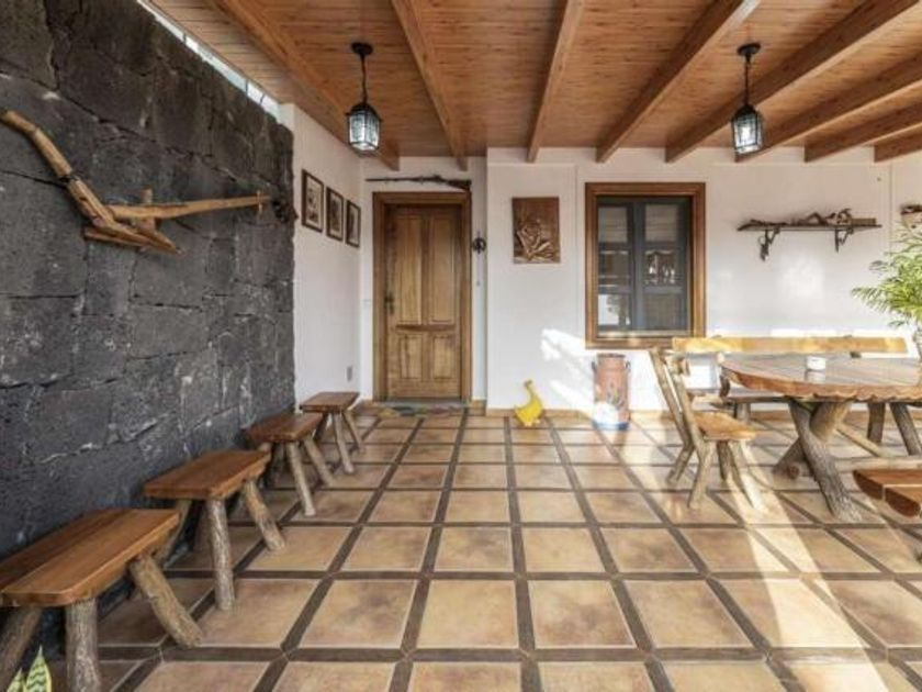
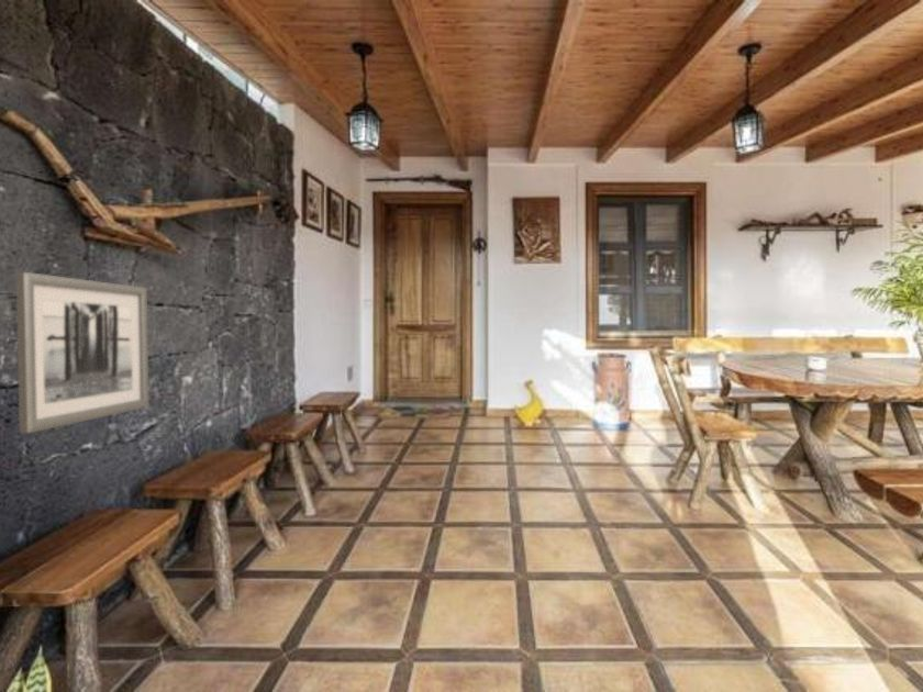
+ wall art [15,271,149,434]
